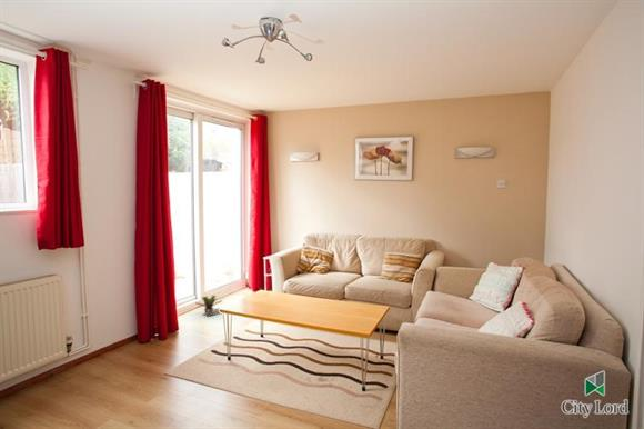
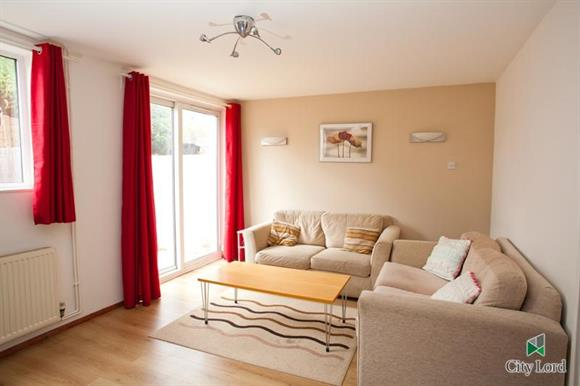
- potted plant [194,295,223,318]
